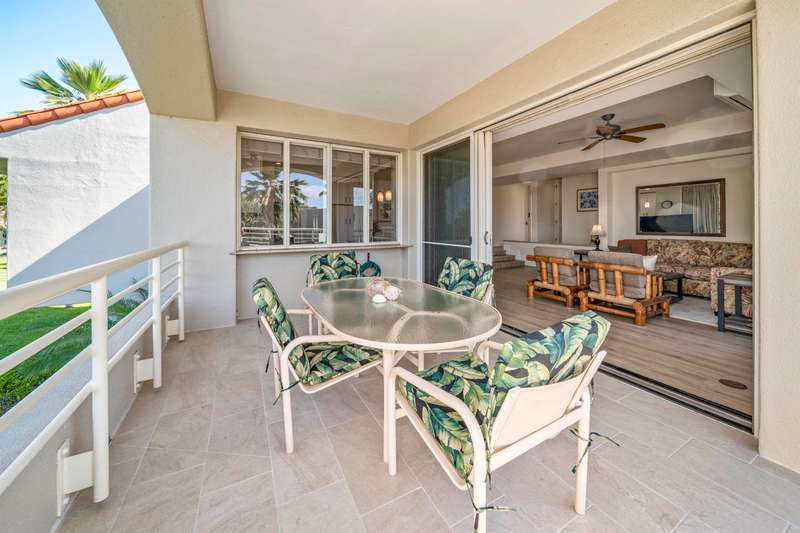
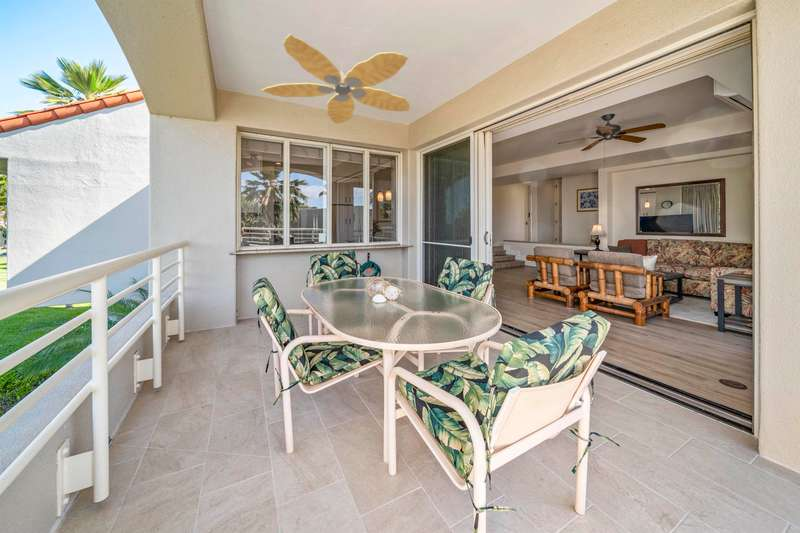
+ ceiling fan [260,33,410,125]
